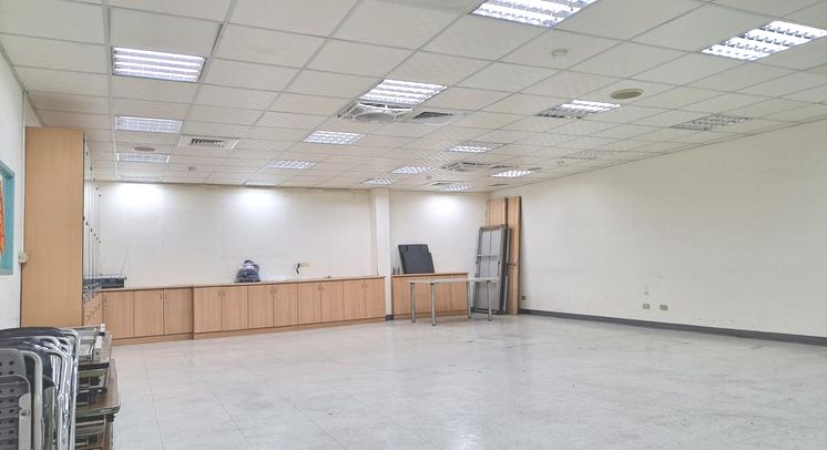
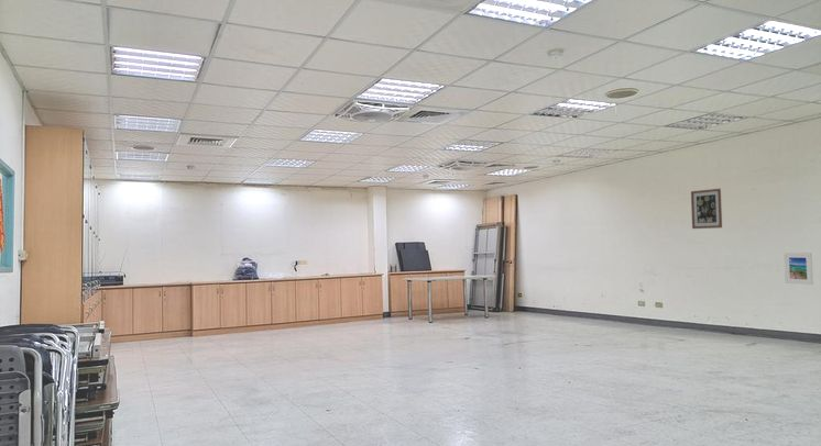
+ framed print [782,252,814,286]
+ wall art [690,188,723,230]
